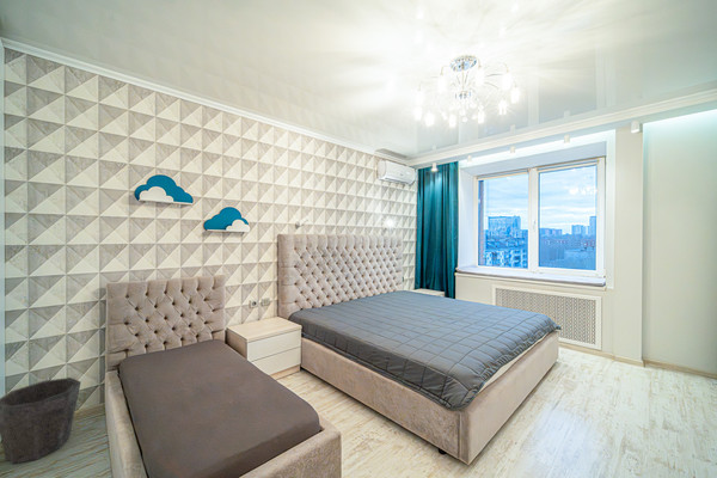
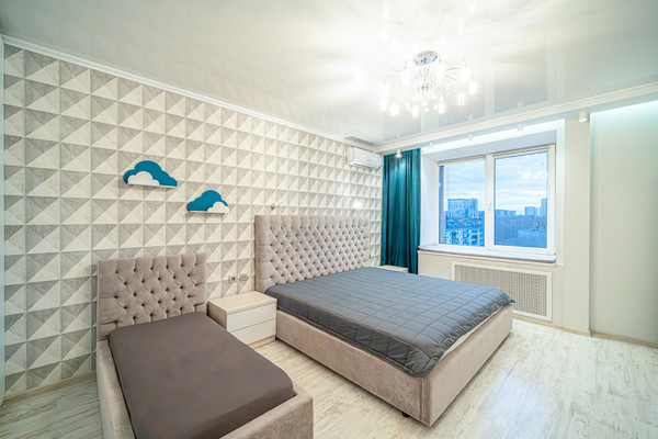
- waste bin [0,376,82,465]
